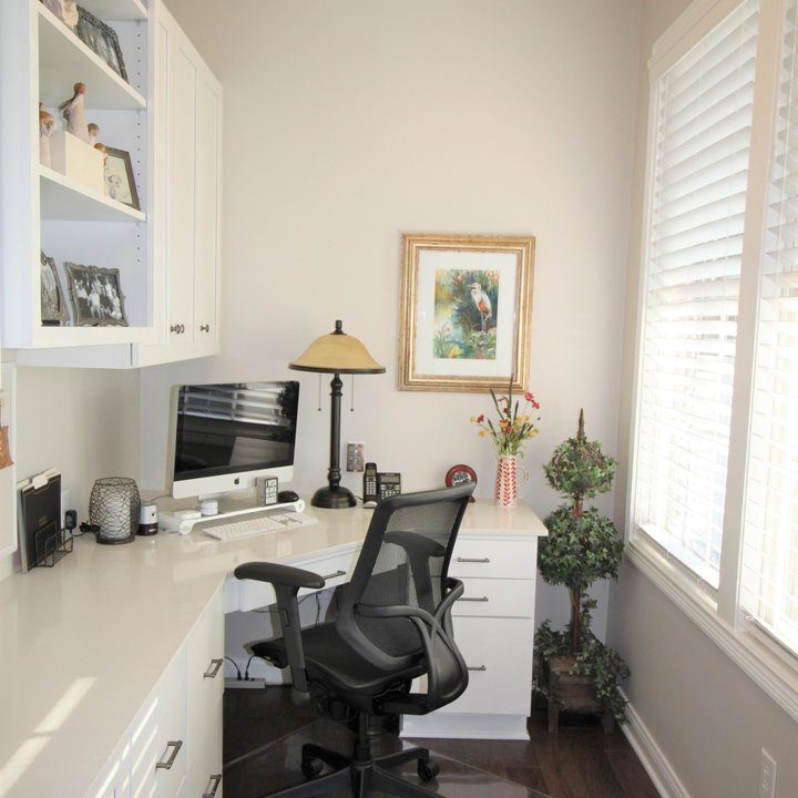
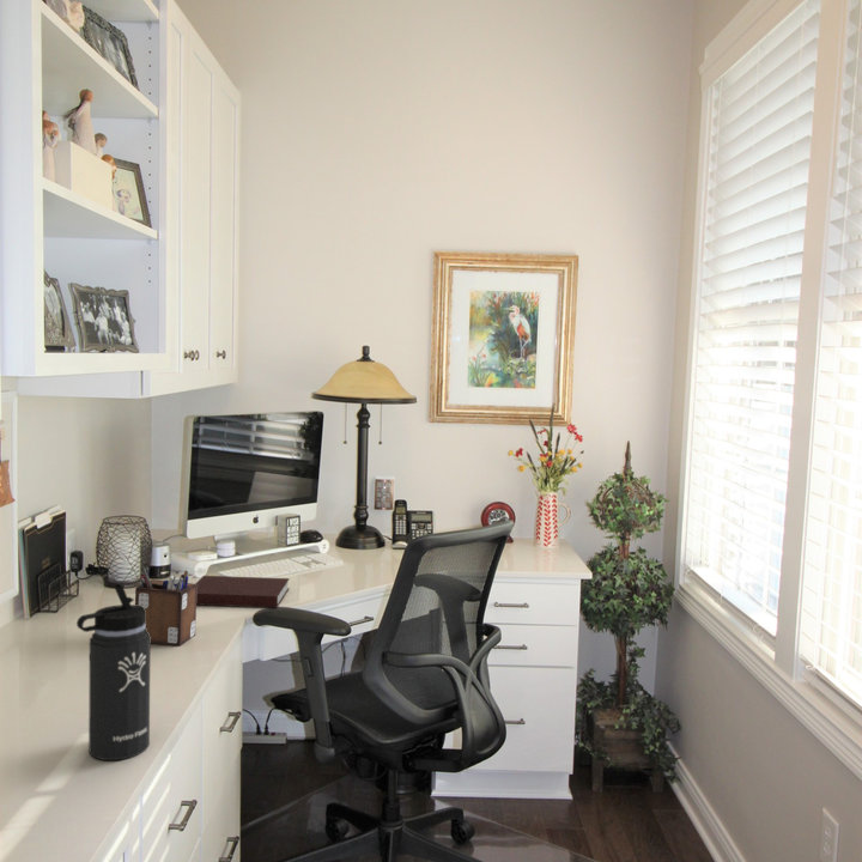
+ desk organizer [134,564,198,648]
+ notebook [194,575,291,609]
+ thermos bottle [75,583,152,761]
